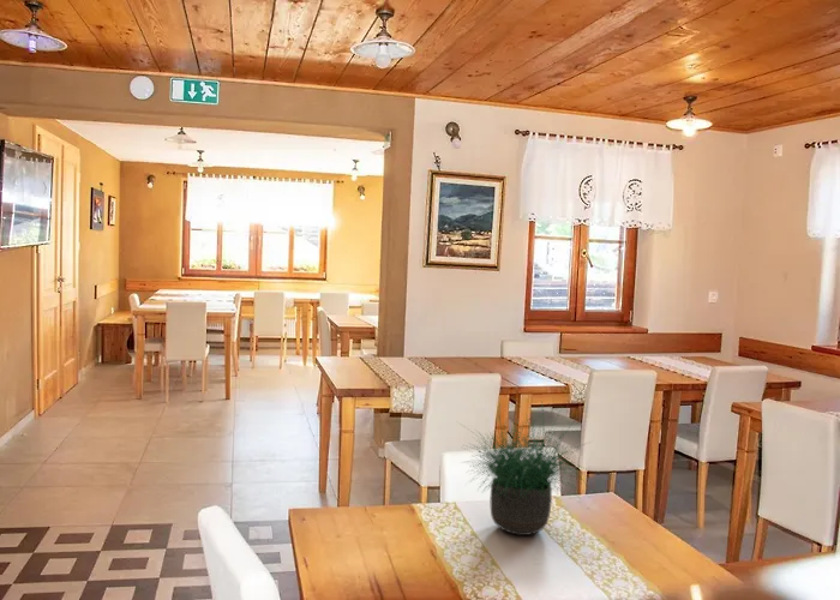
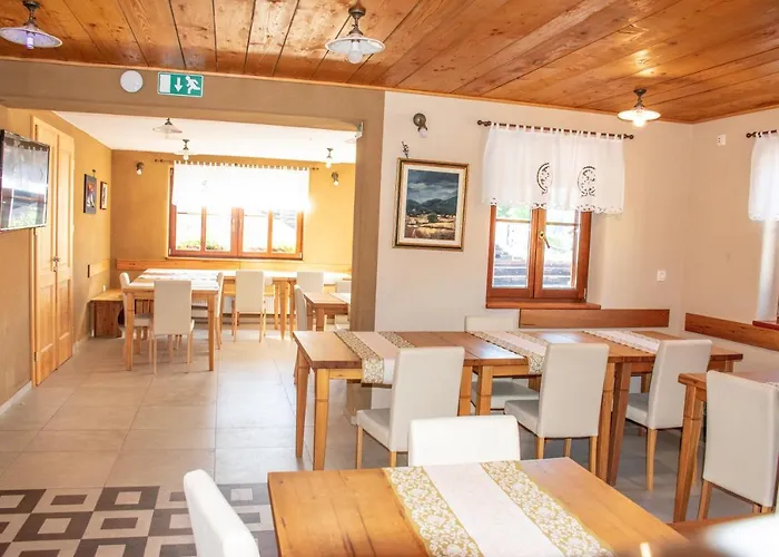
- potted plant [457,402,593,536]
